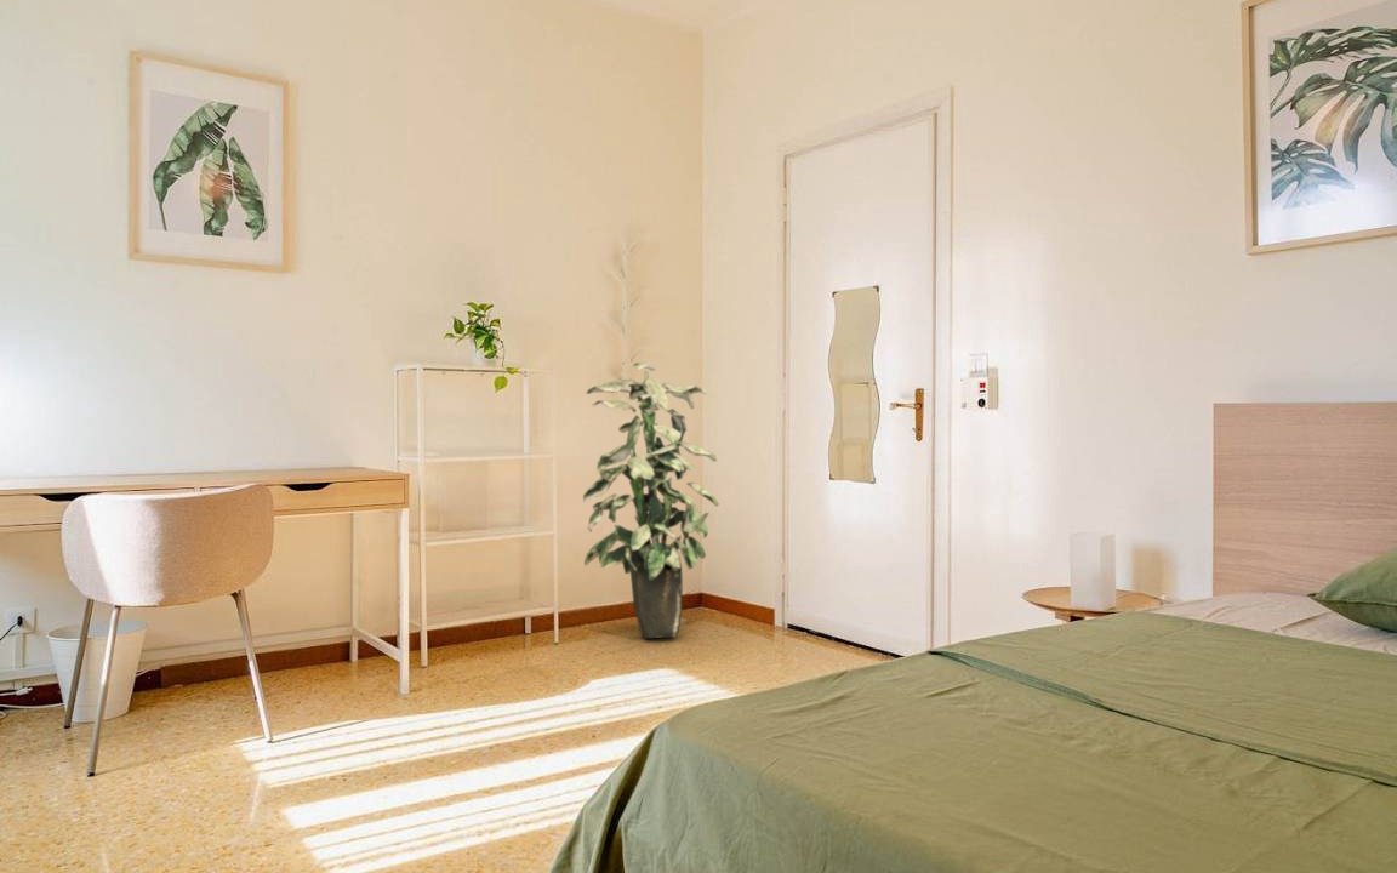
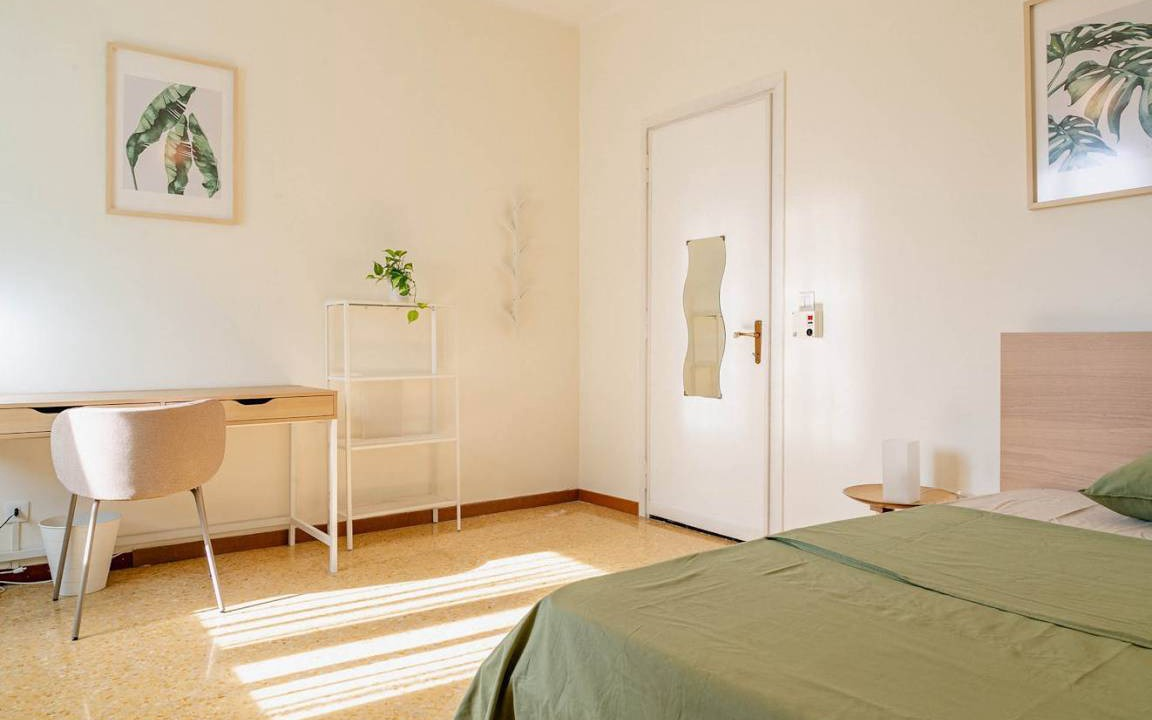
- indoor plant [582,361,720,639]
